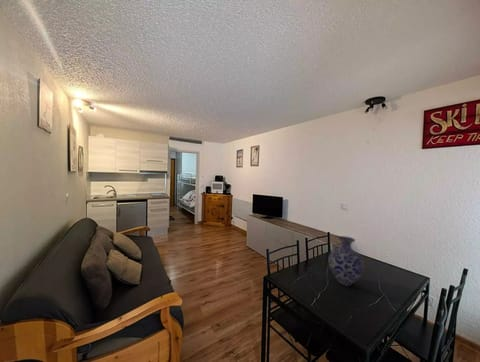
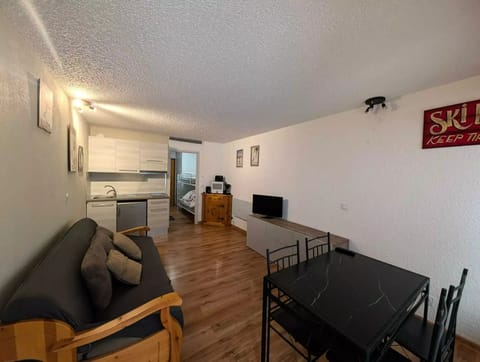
- vase [327,235,365,287]
